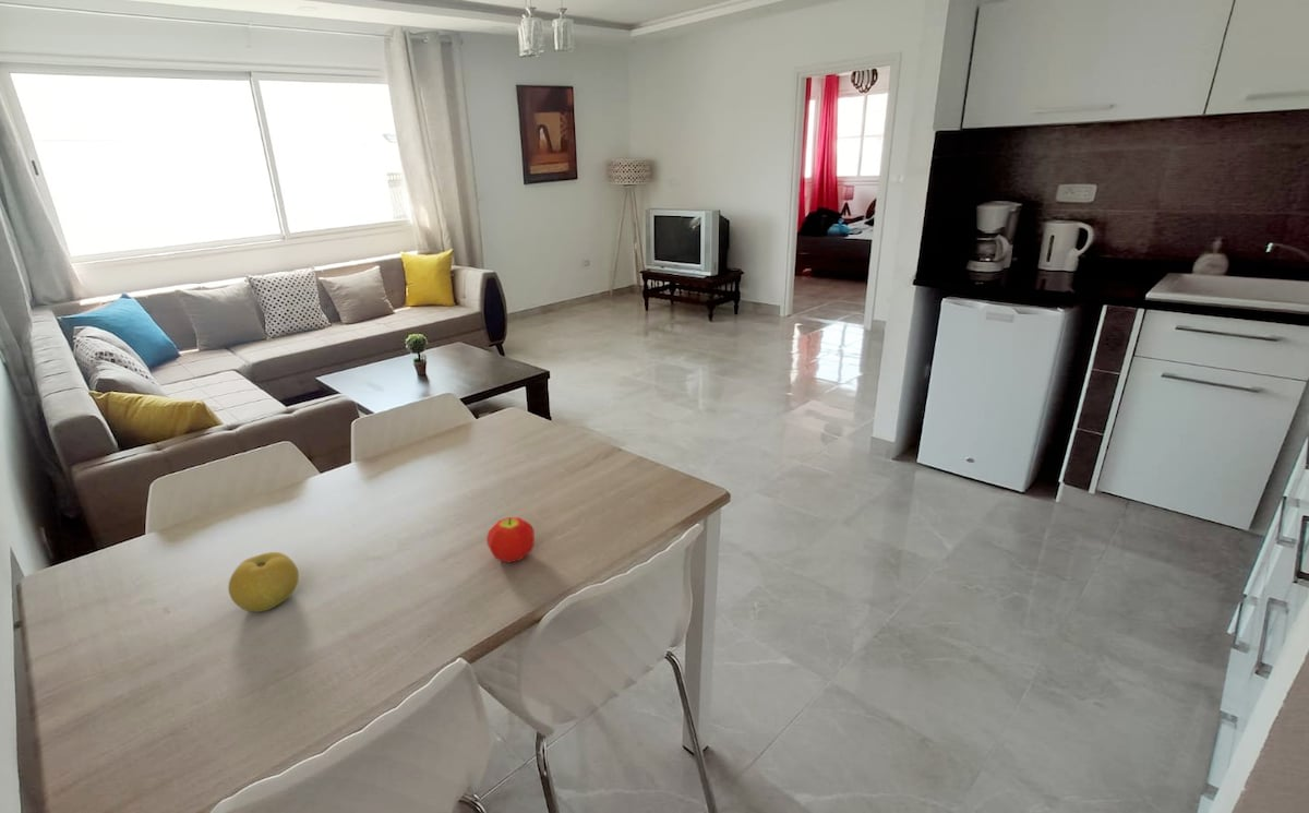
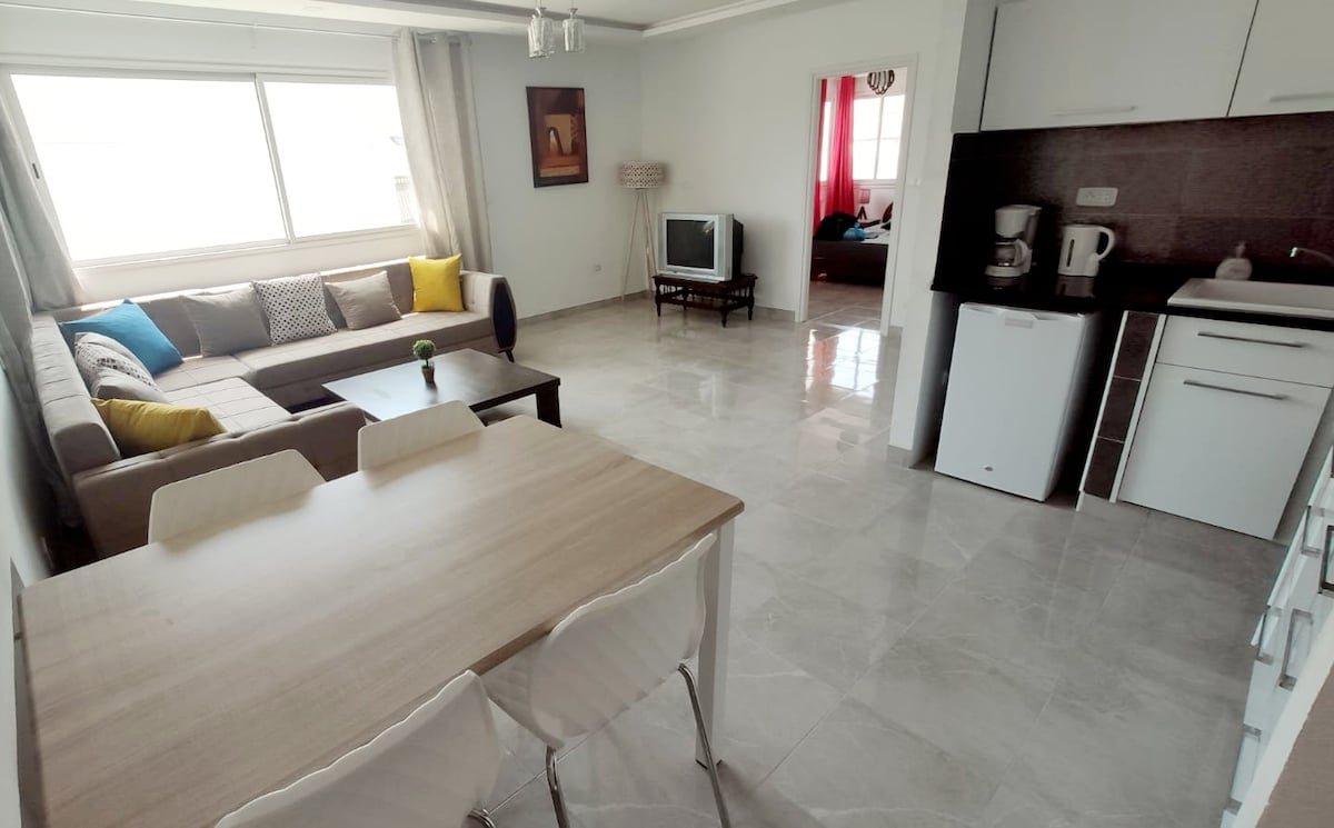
- fruit [485,516,536,563]
- fruit [227,551,300,613]
